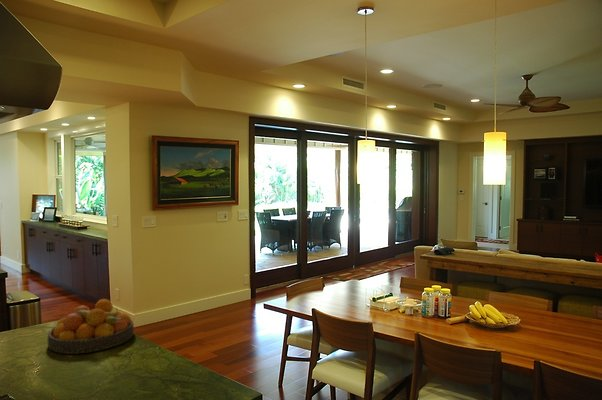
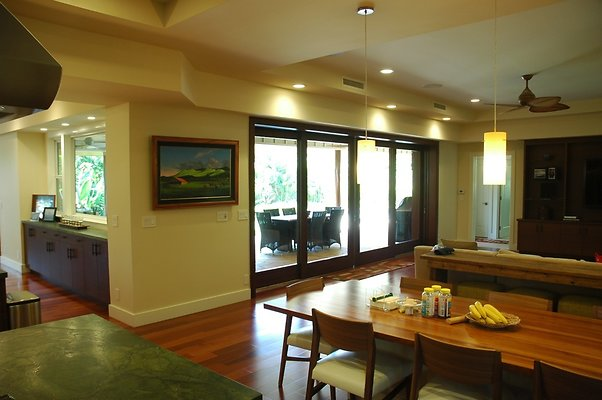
- fruit bowl [47,298,135,355]
